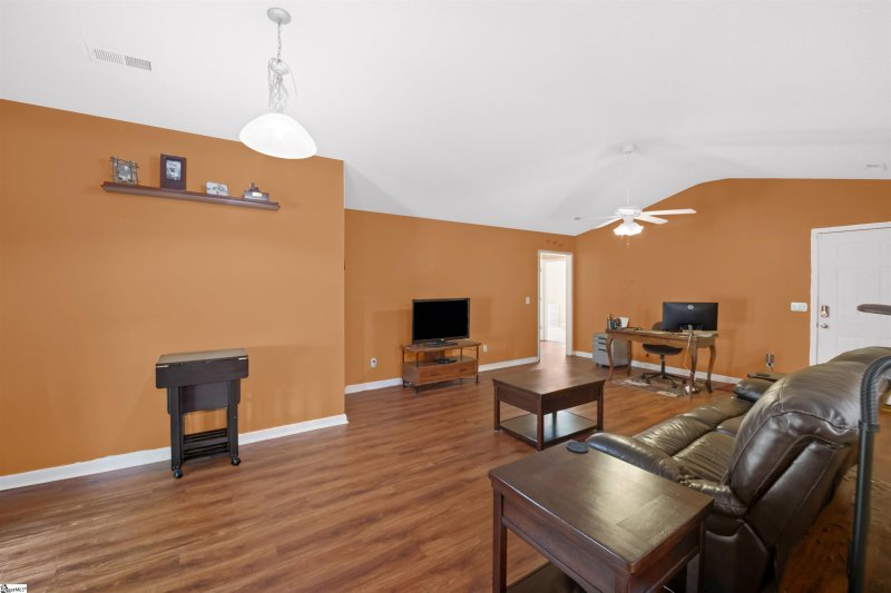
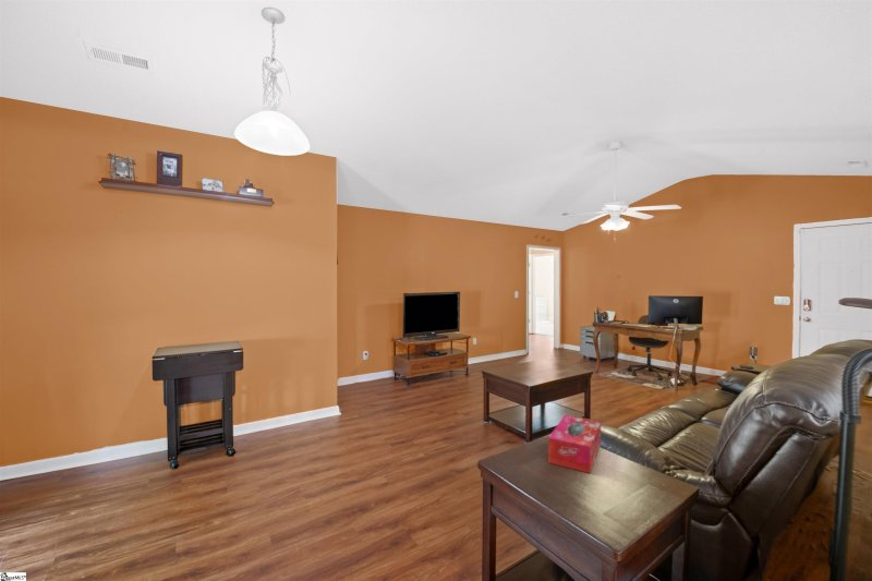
+ tissue box [547,413,602,474]
